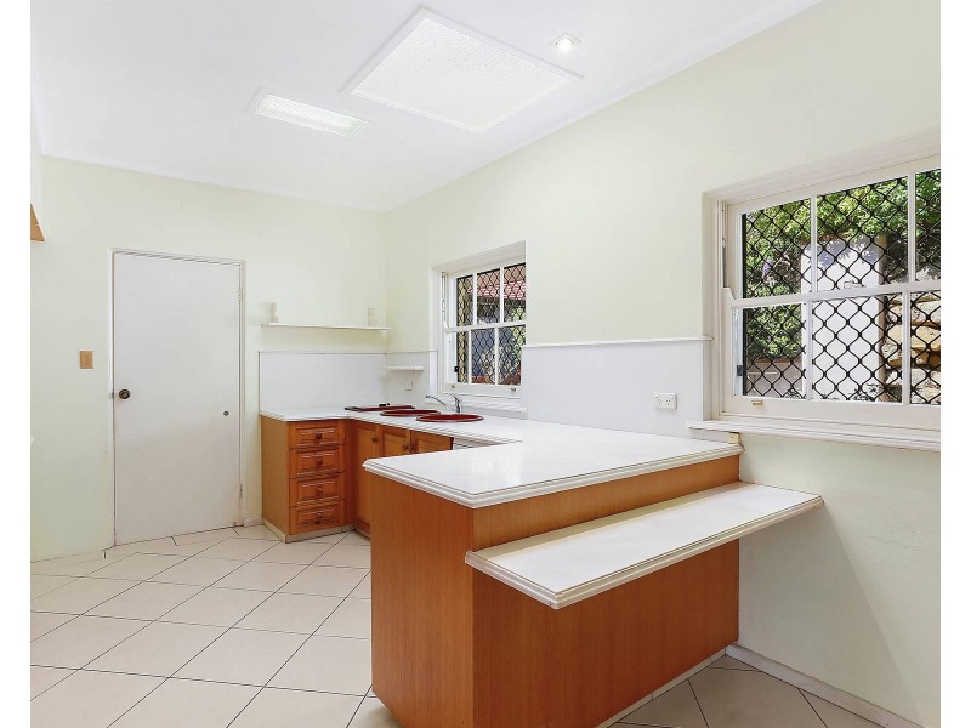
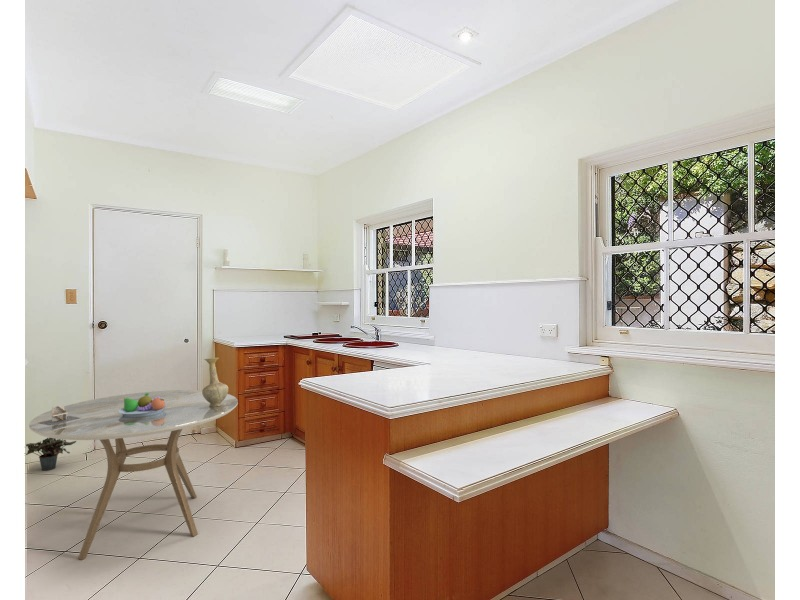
+ potted plant [25,437,77,472]
+ fruit bowl [118,393,167,417]
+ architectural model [39,404,80,426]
+ pitcher [201,357,229,407]
+ dining table [28,389,239,561]
